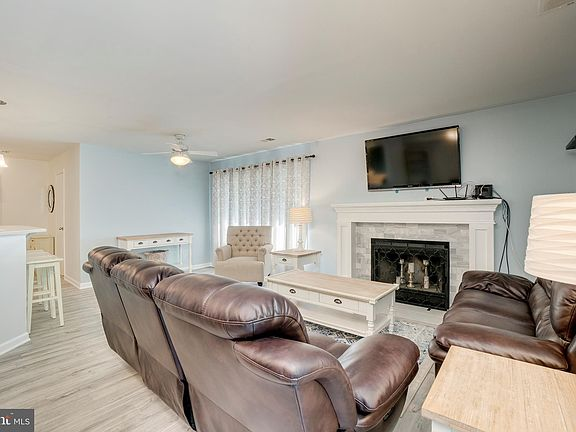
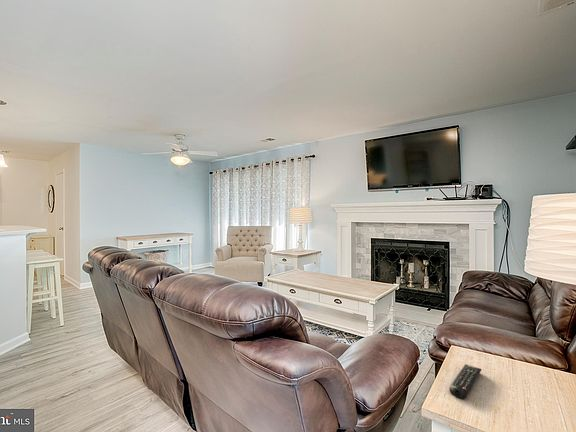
+ remote control [449,363,482,400]
